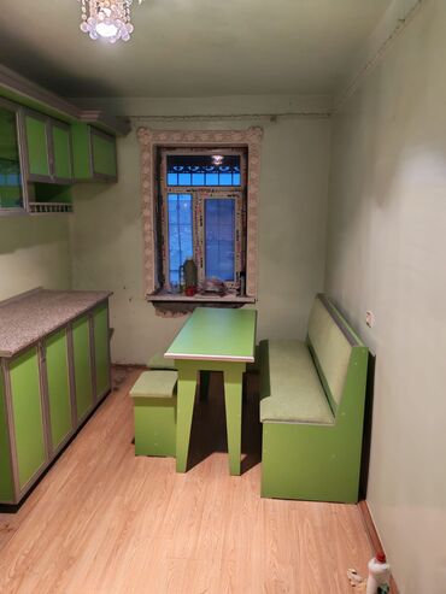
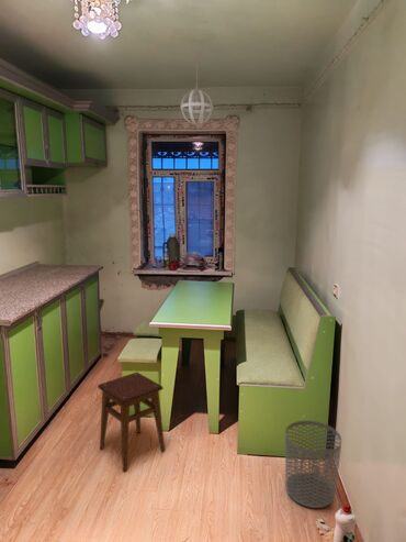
+ pendant light [179,51,214,126]
+ stool [97,372,166,472]
+ waste bin [284,419,342,509]
